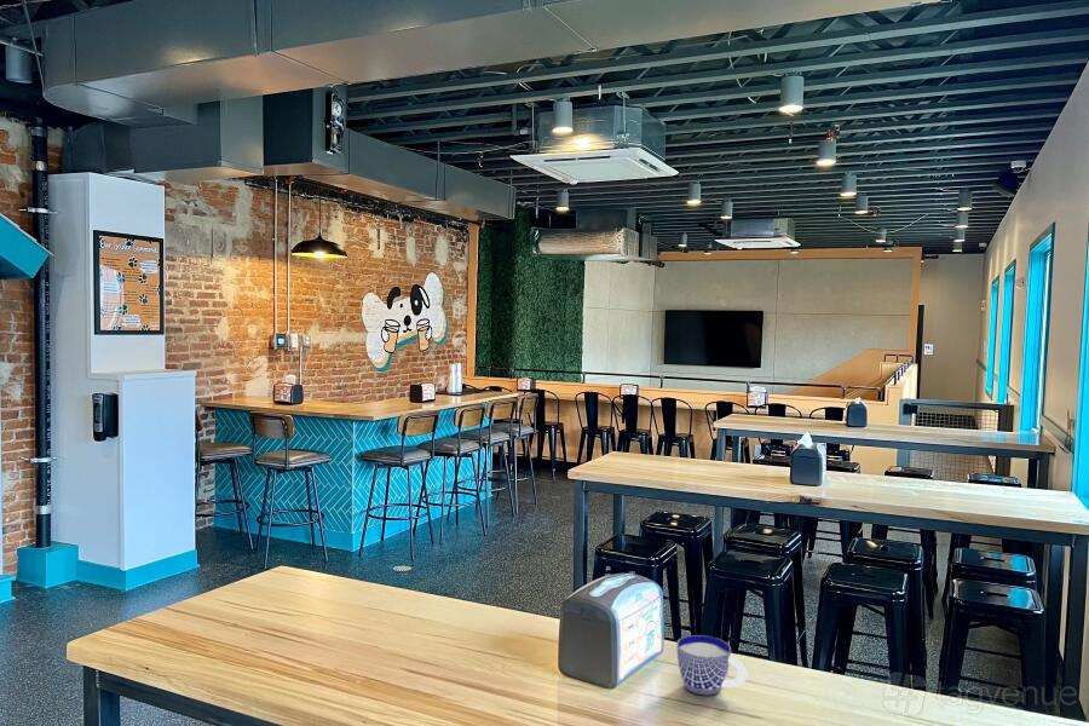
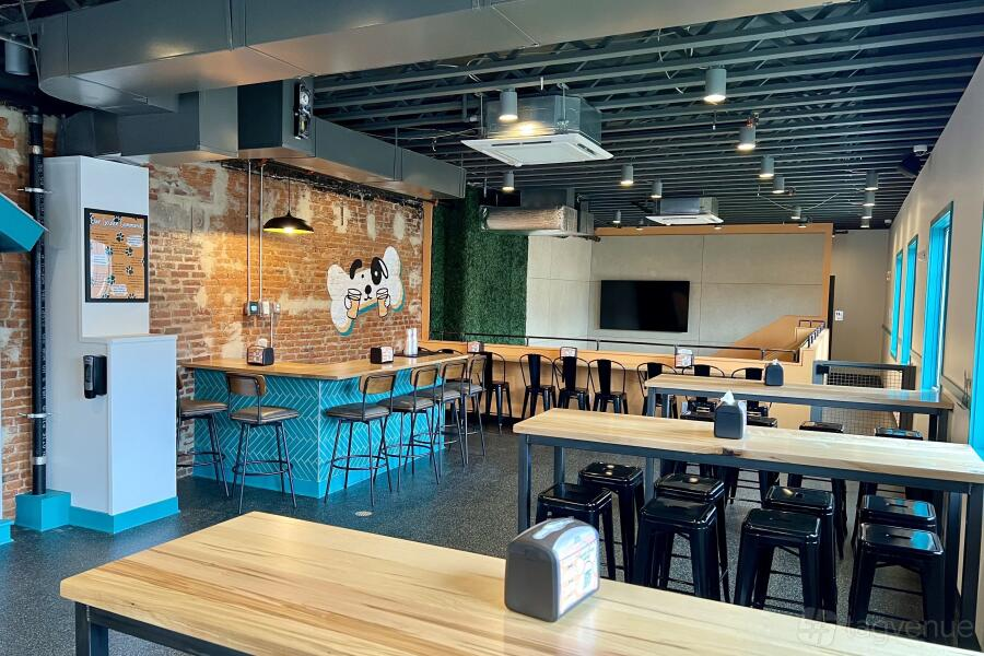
- cup [676,634,748,697]
